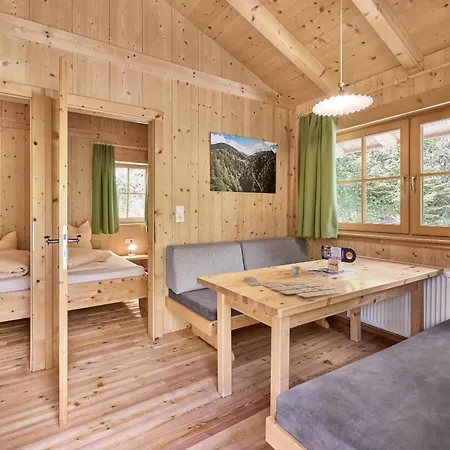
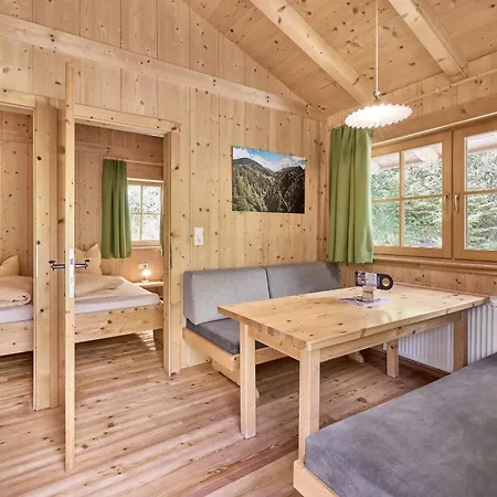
- board game [243,265,343,298]
